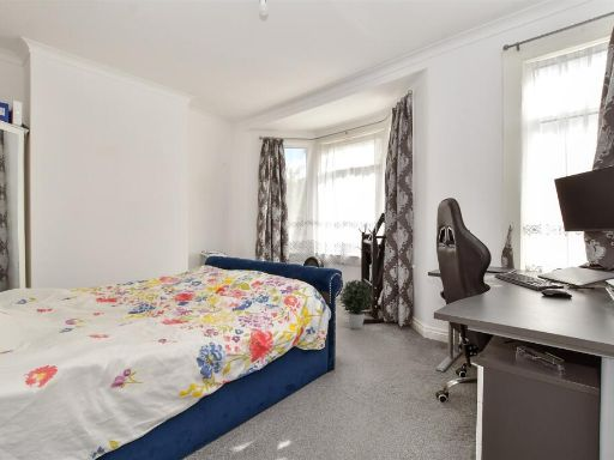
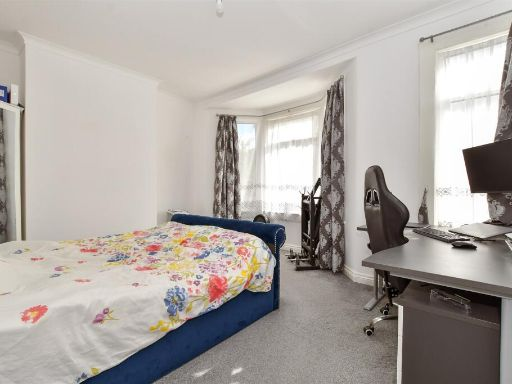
- potted plant [338,278,375,331]
